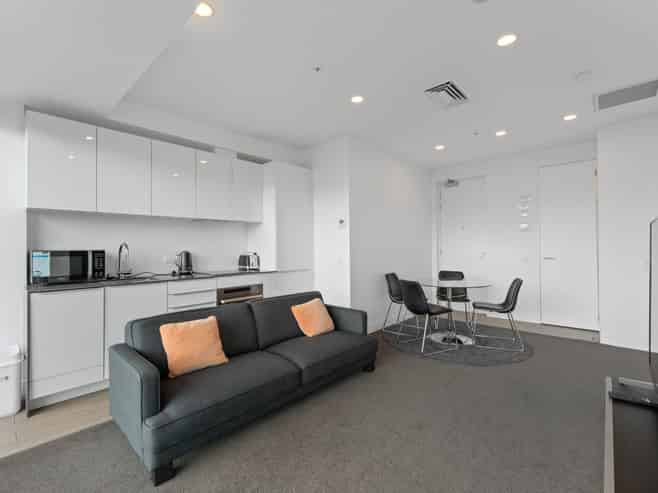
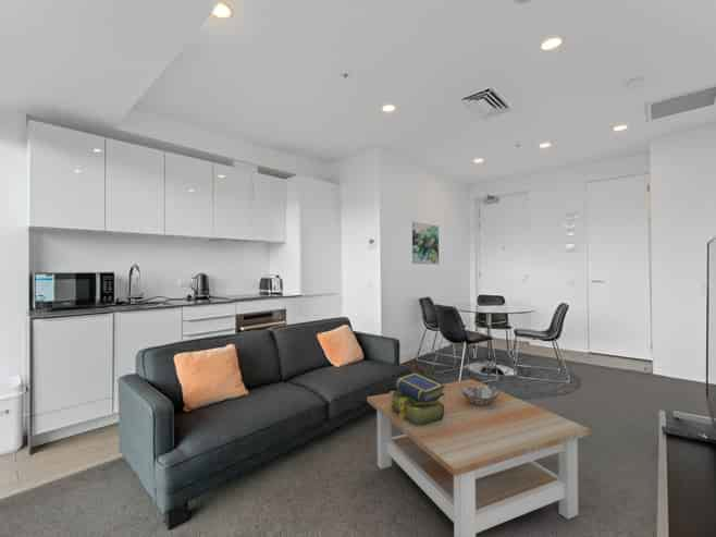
+ stack of books [390,371,445,428]
+ wall art [411,221,440,266]
+ decorative bowl [460,385,501,405]
+ coffee table [366,378,592,537]
